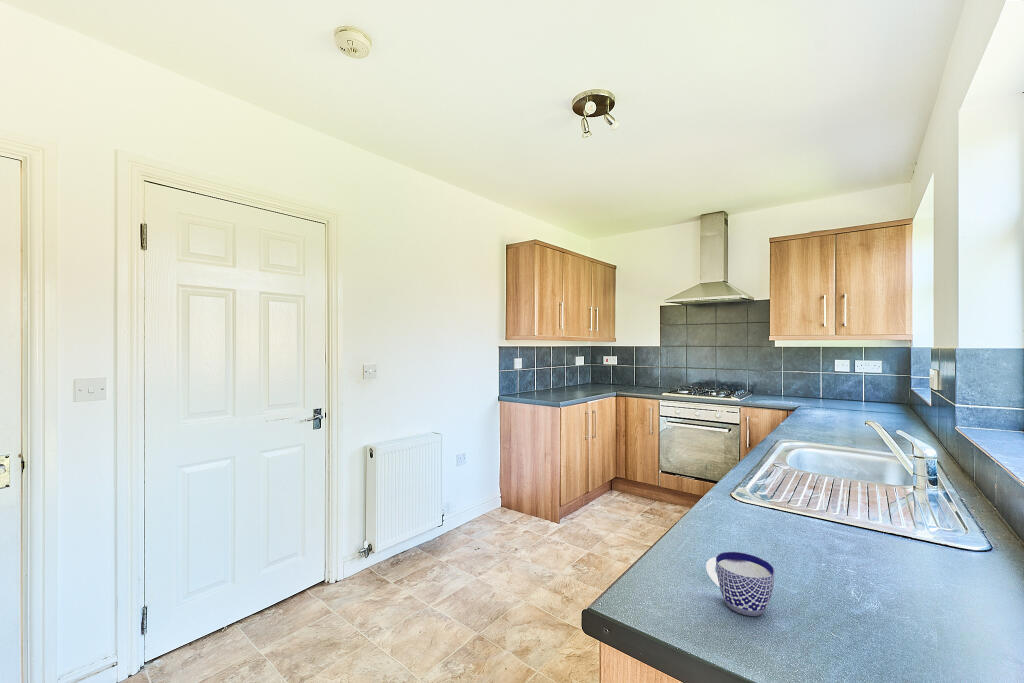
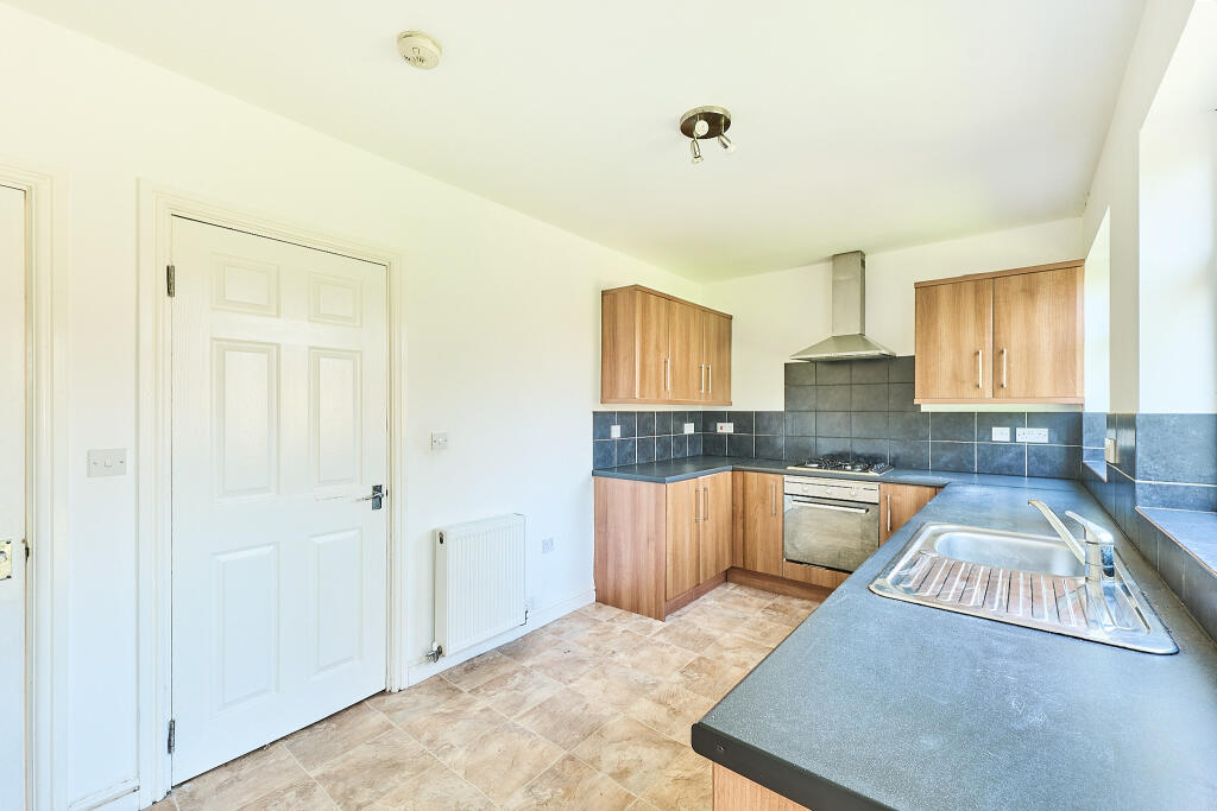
- cup [705,551,776,617]
